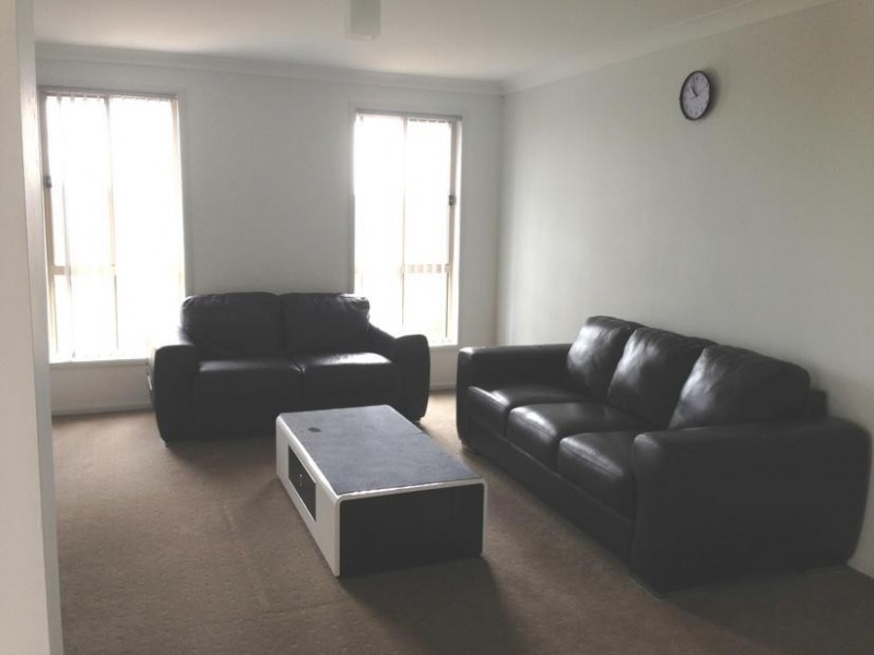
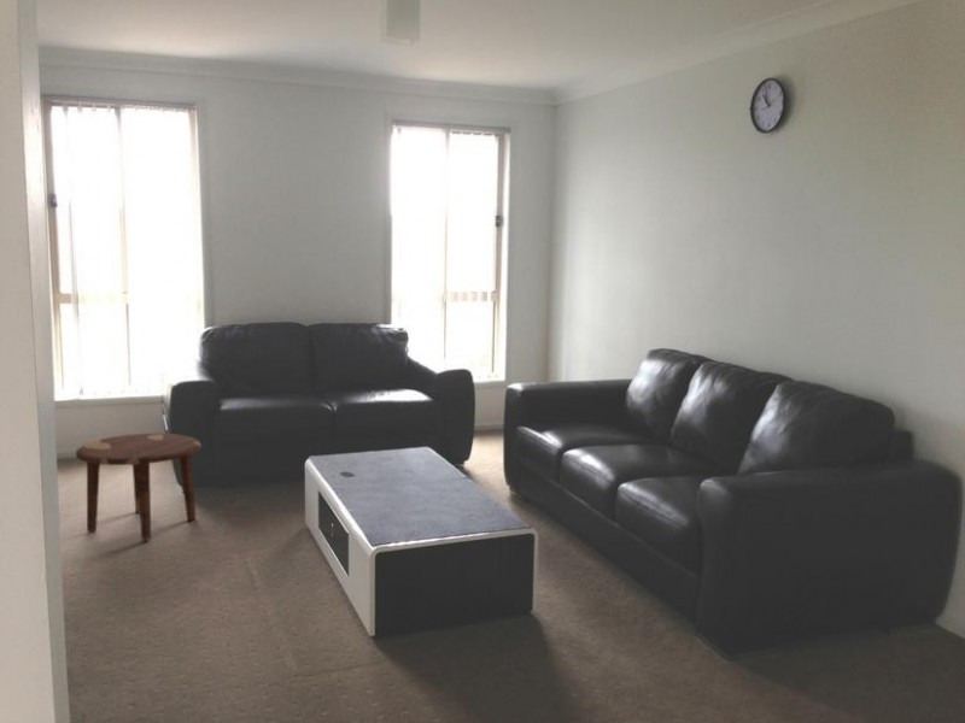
+ side table [75,433,203,542]
